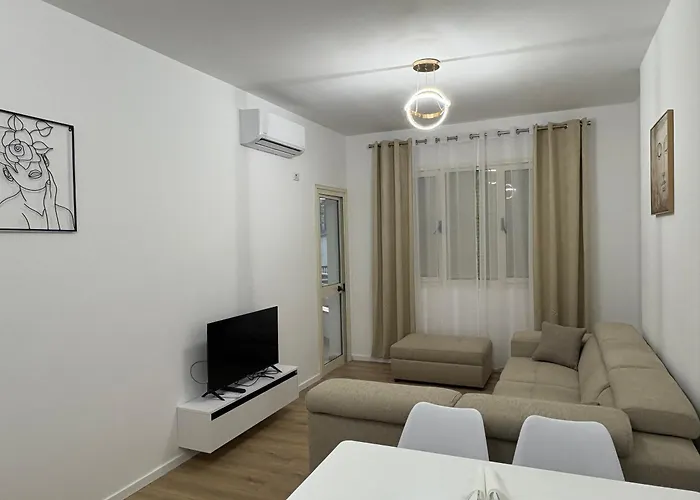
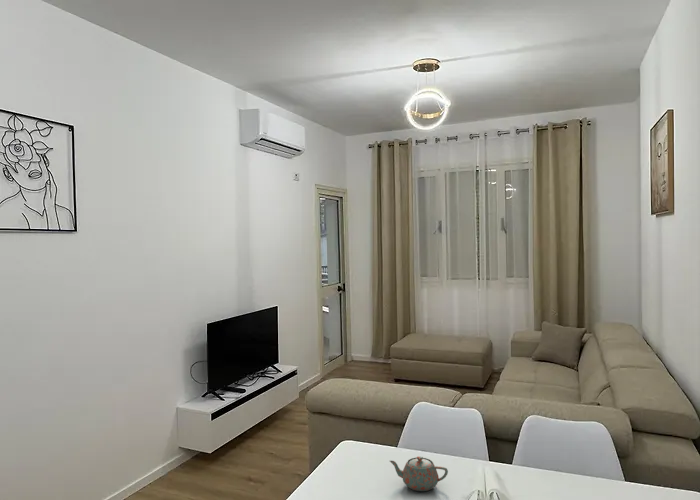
+ teapot [389,455,449,492]
